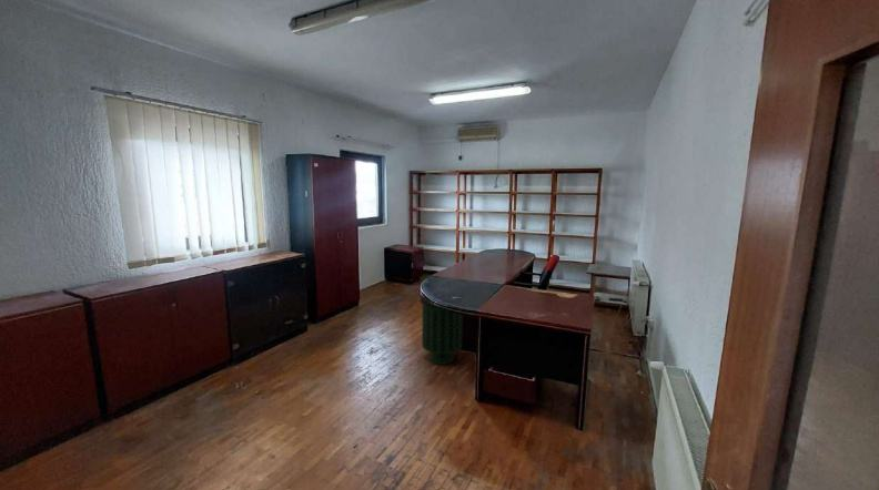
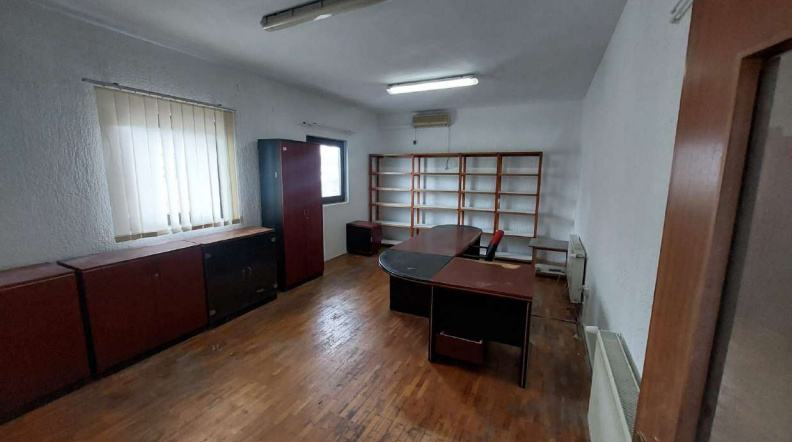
- trash can [418,295,464,366]
